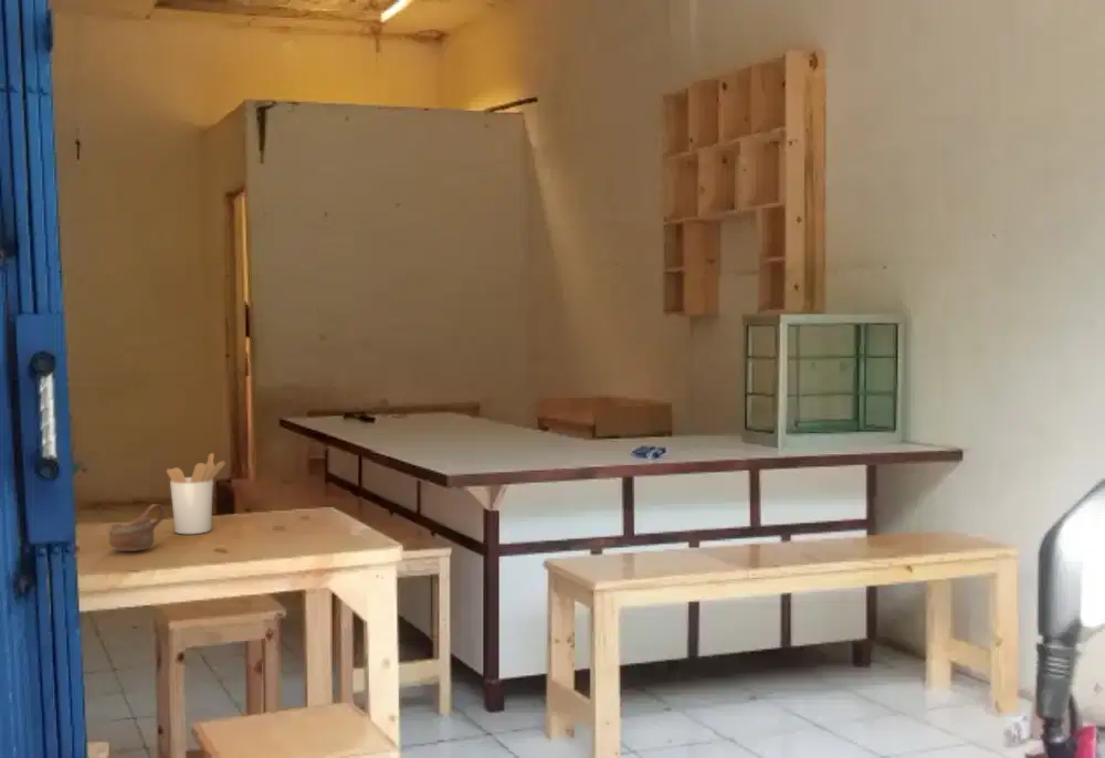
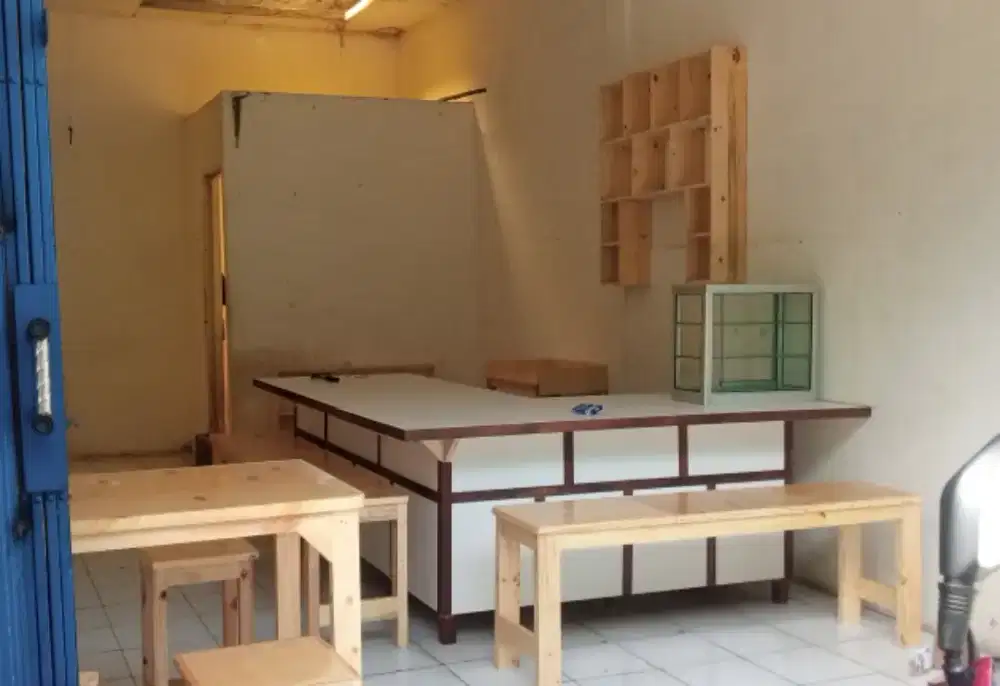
- cup [108,503,166,552]
- utensil holder [166,452,227,535]
